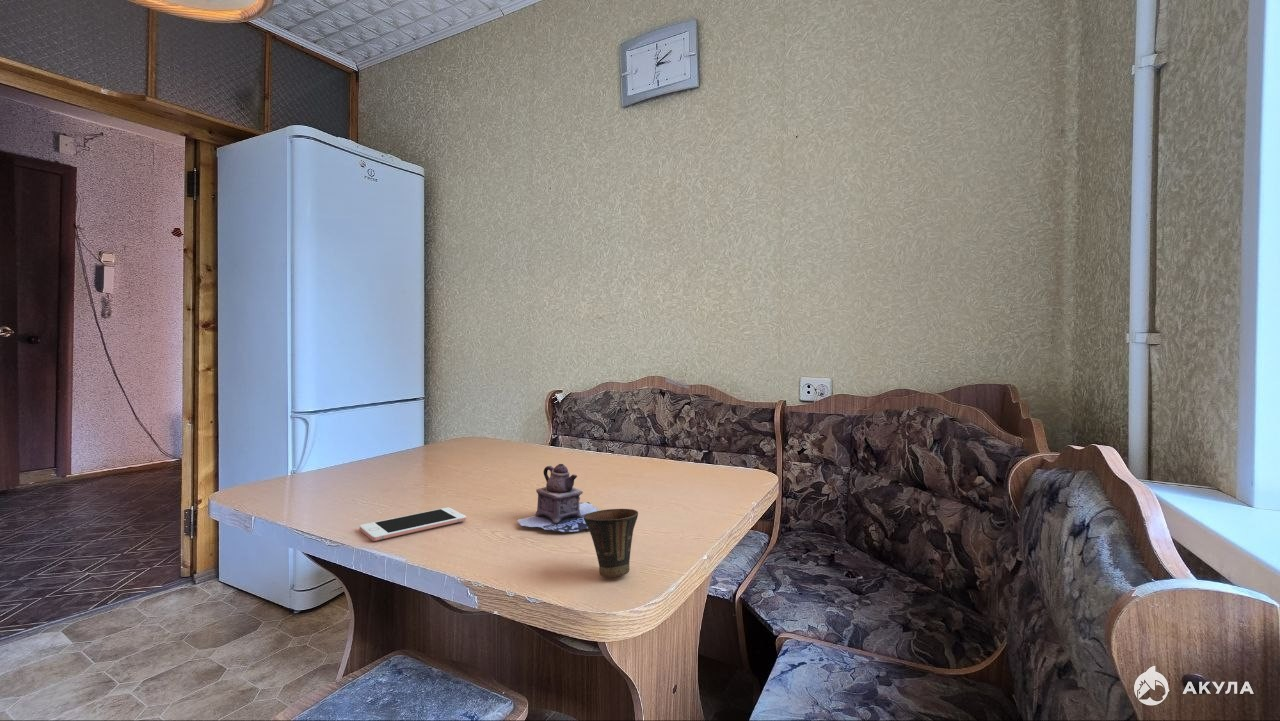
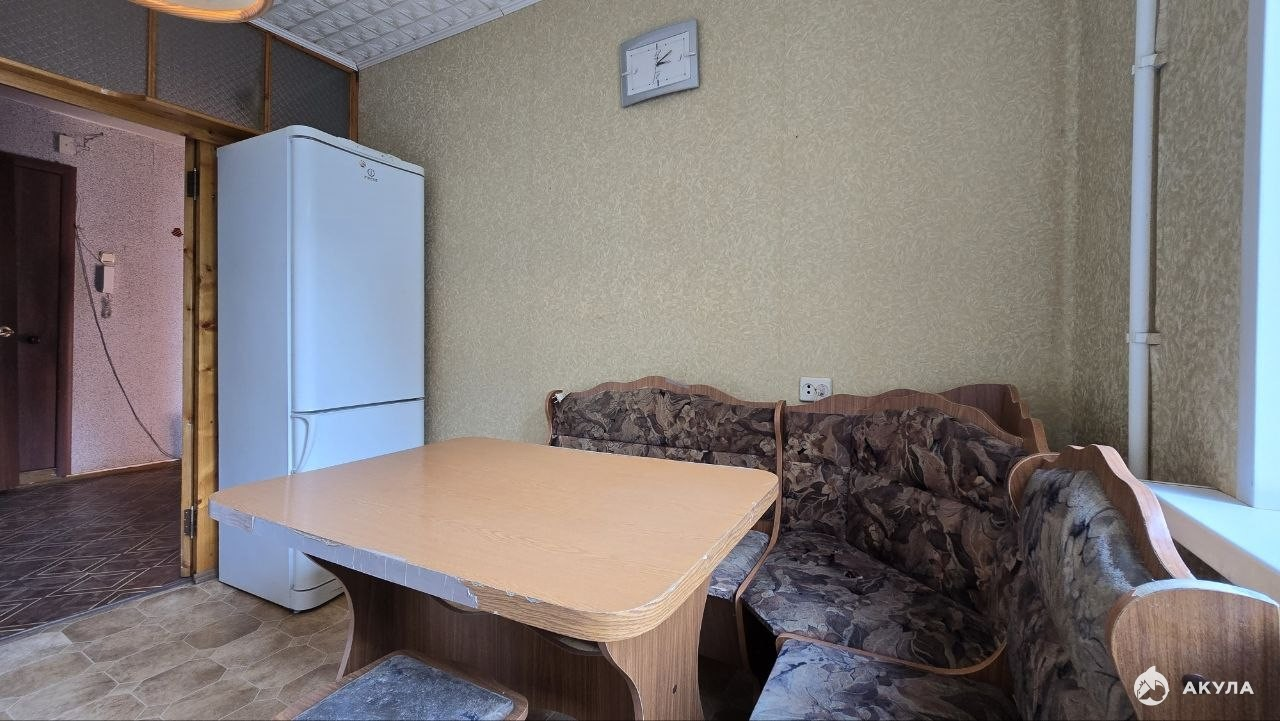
- cell phone [359,507,467,542]
- cup [584,508,639,578]
- teapot [516,463,600,533]
